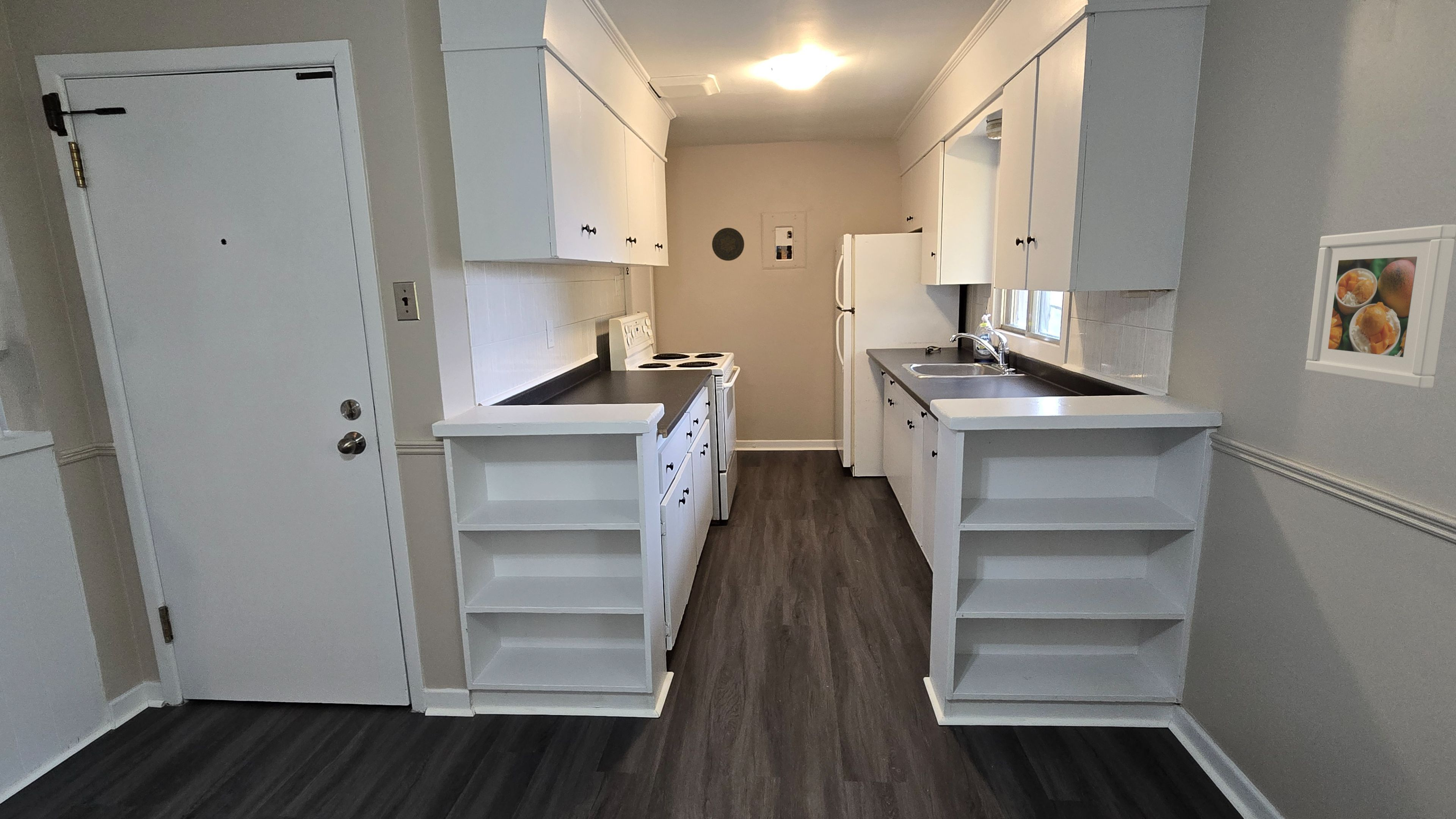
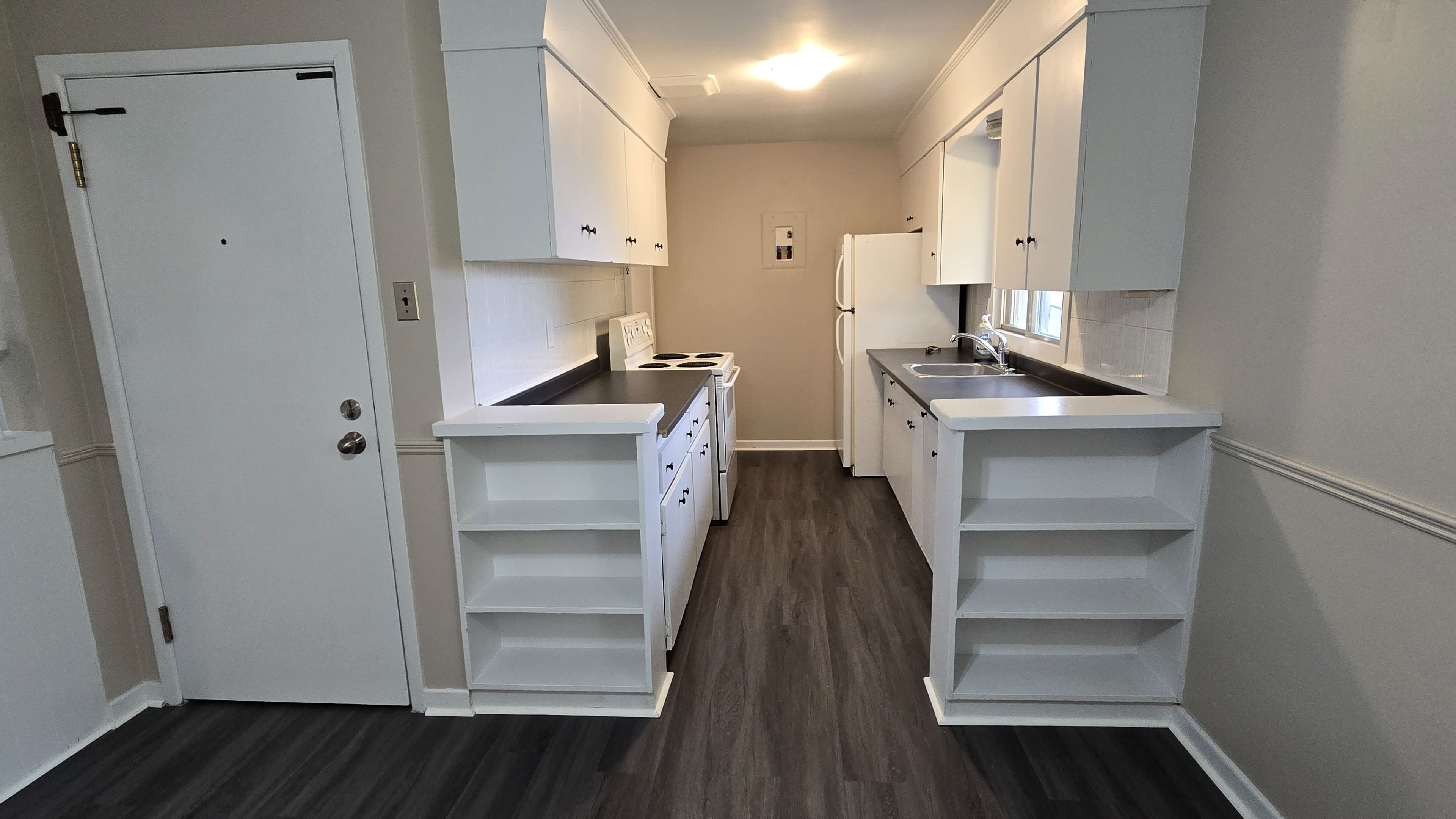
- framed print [1305,224,1456,389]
- decorative plate [712,227,745,261]
